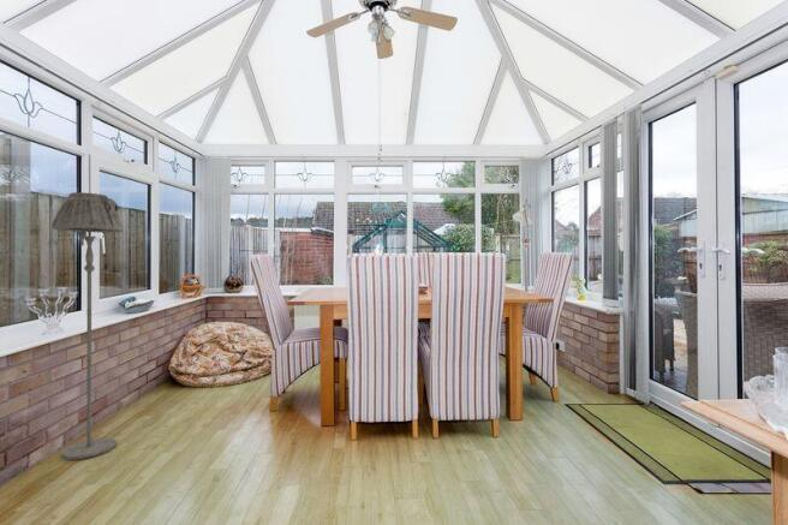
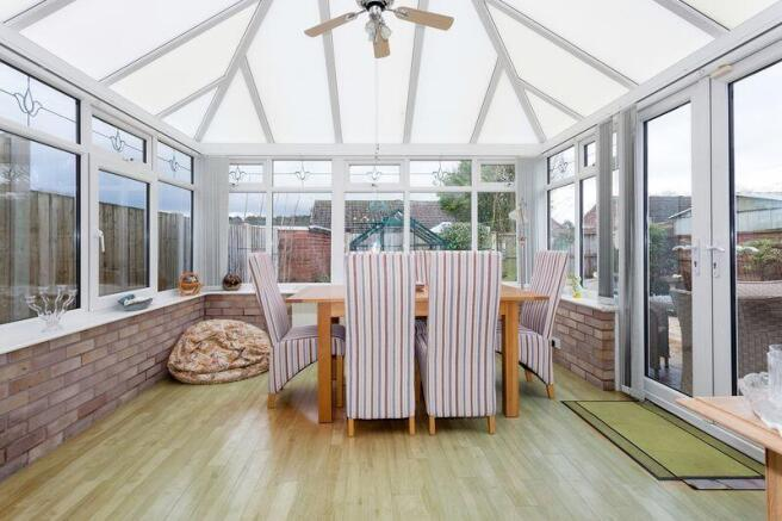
- floor lamp [52,191,125,461]
